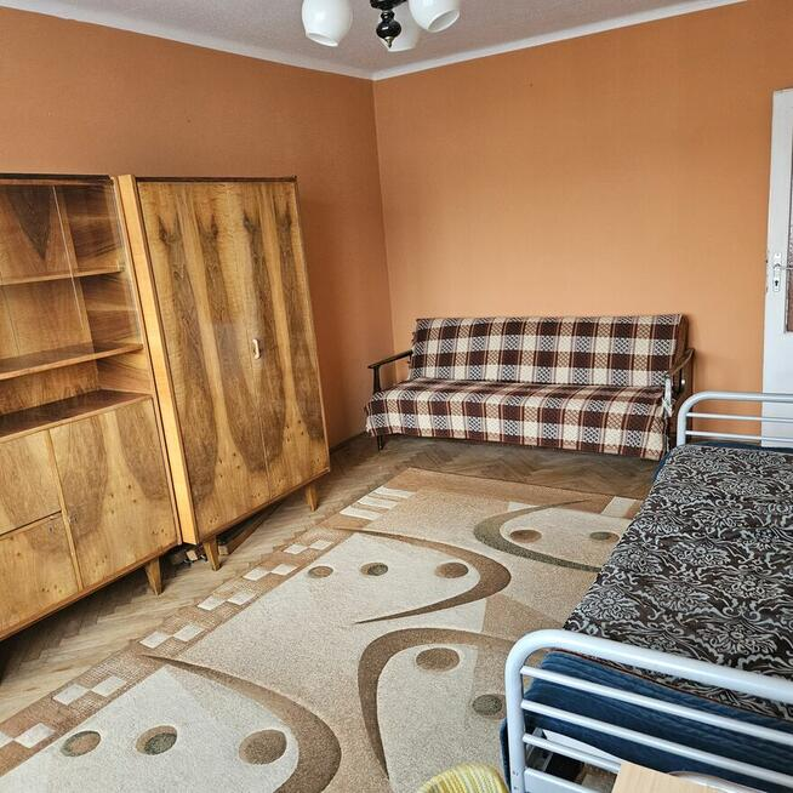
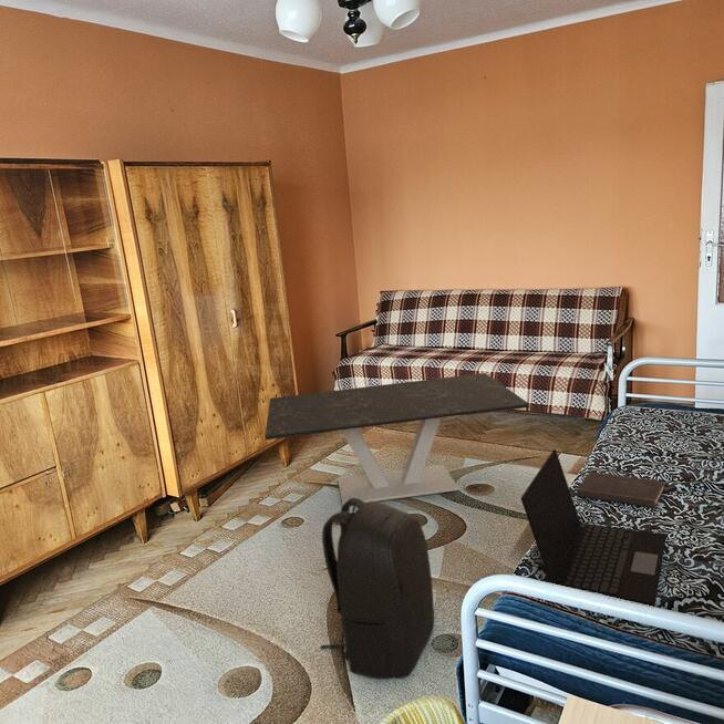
+ coffee table [263,372,530,506]
+ hardcover book [576,470,666,509]
+ backpack [320,497,435,680]
+ laptop [520,448,668,608]
